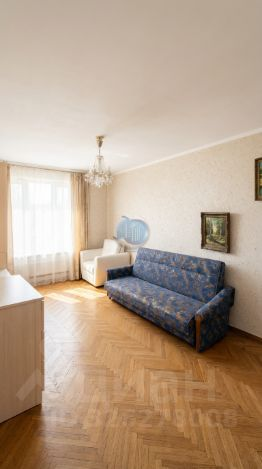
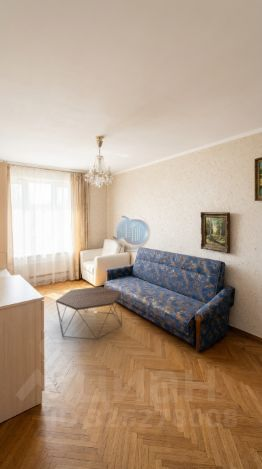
+ coffee table [55,286,123,341]
